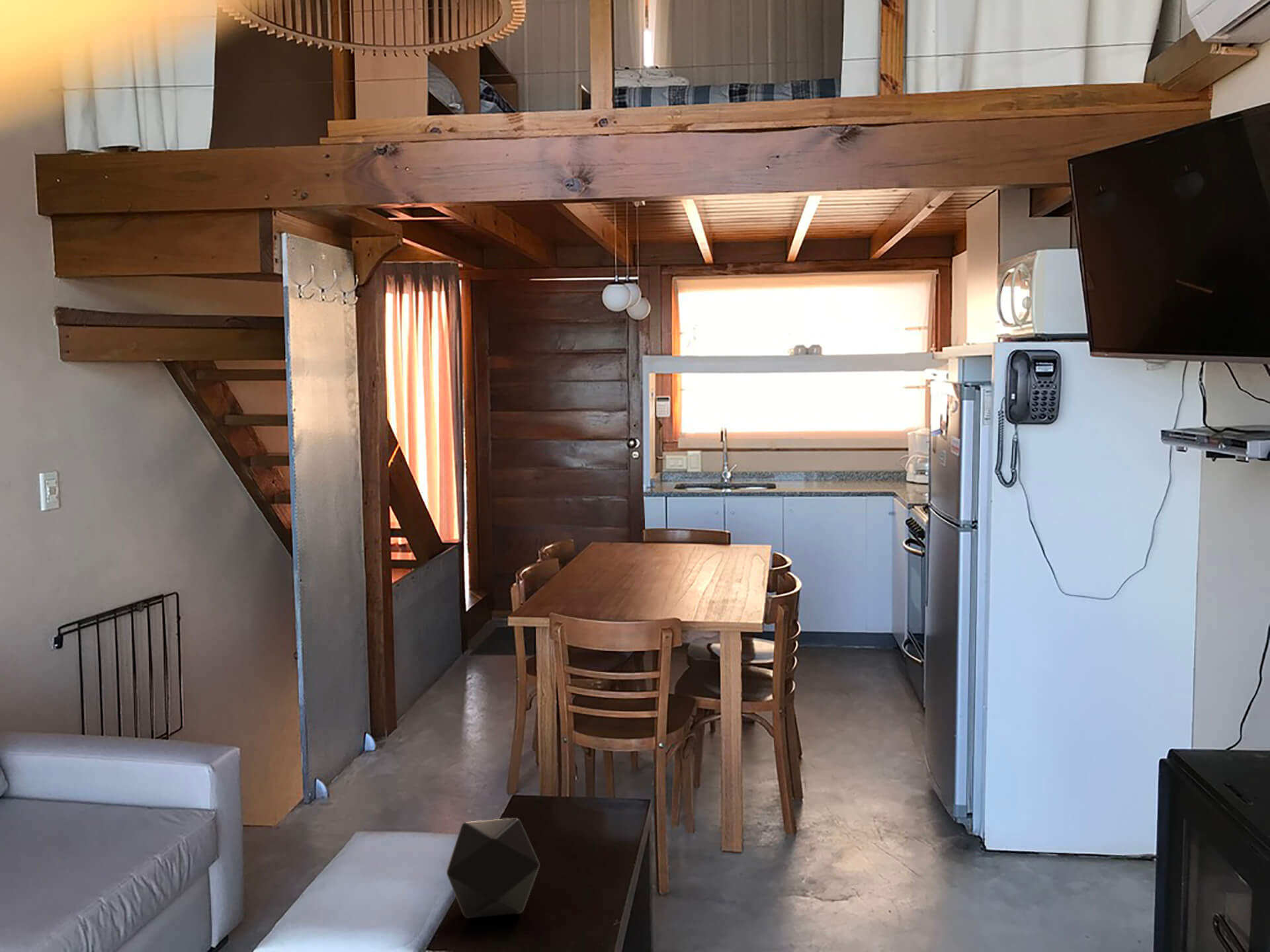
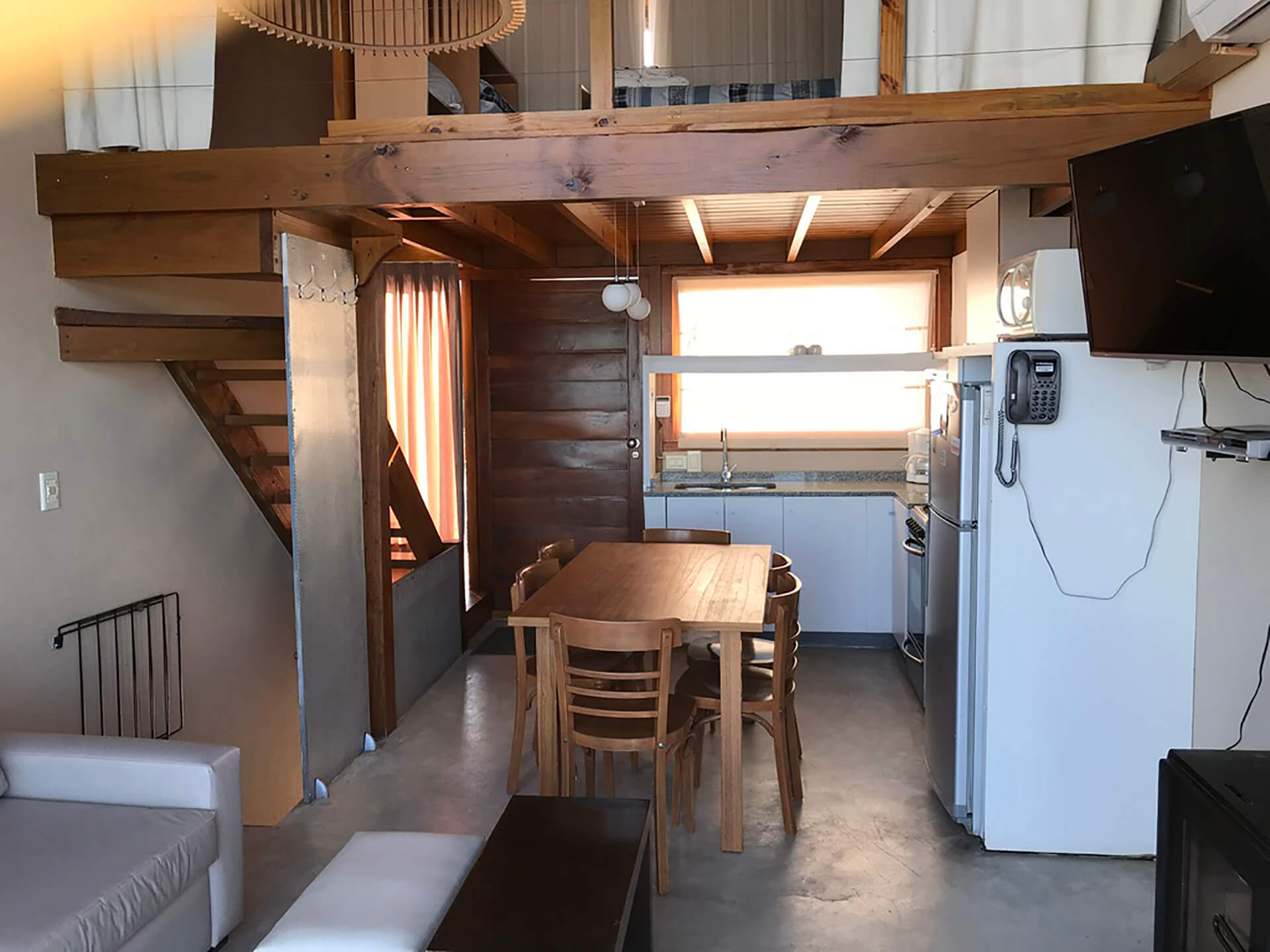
- decorative tray [446,817,540,919]
